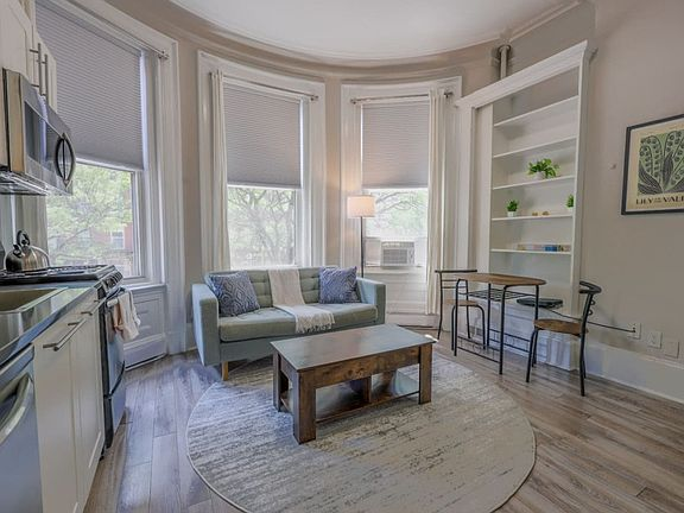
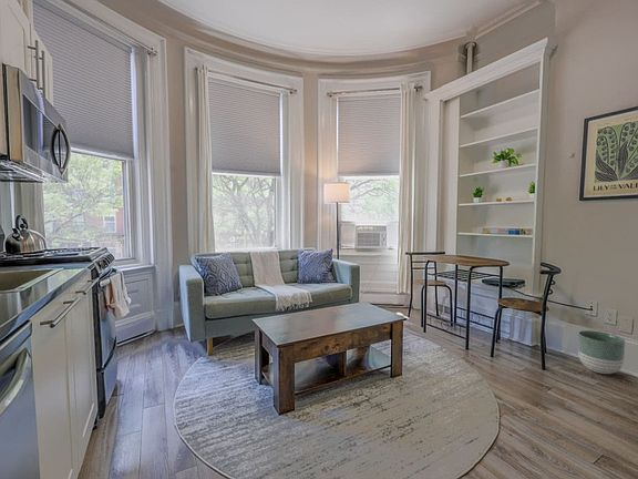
+ planter [577,329,626,375]
